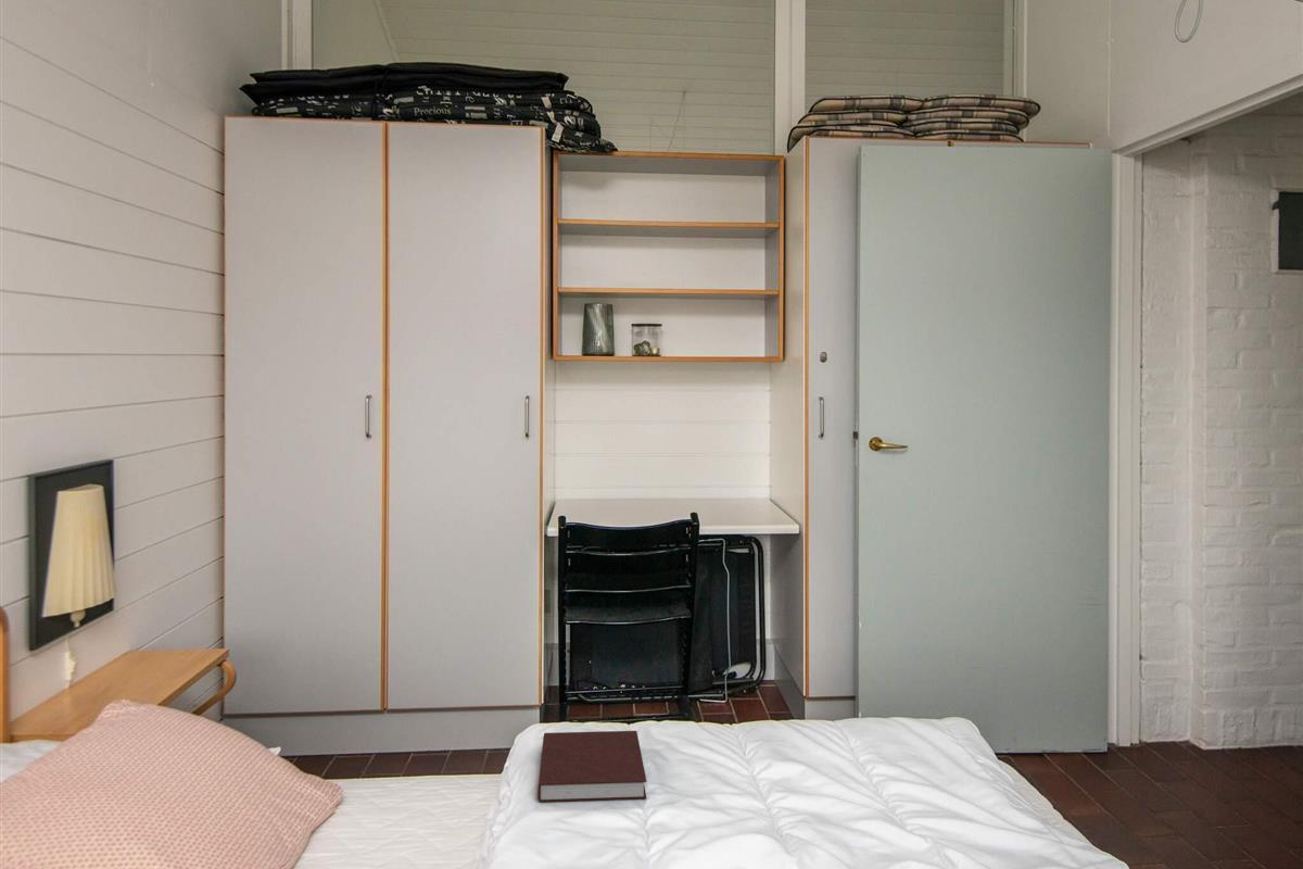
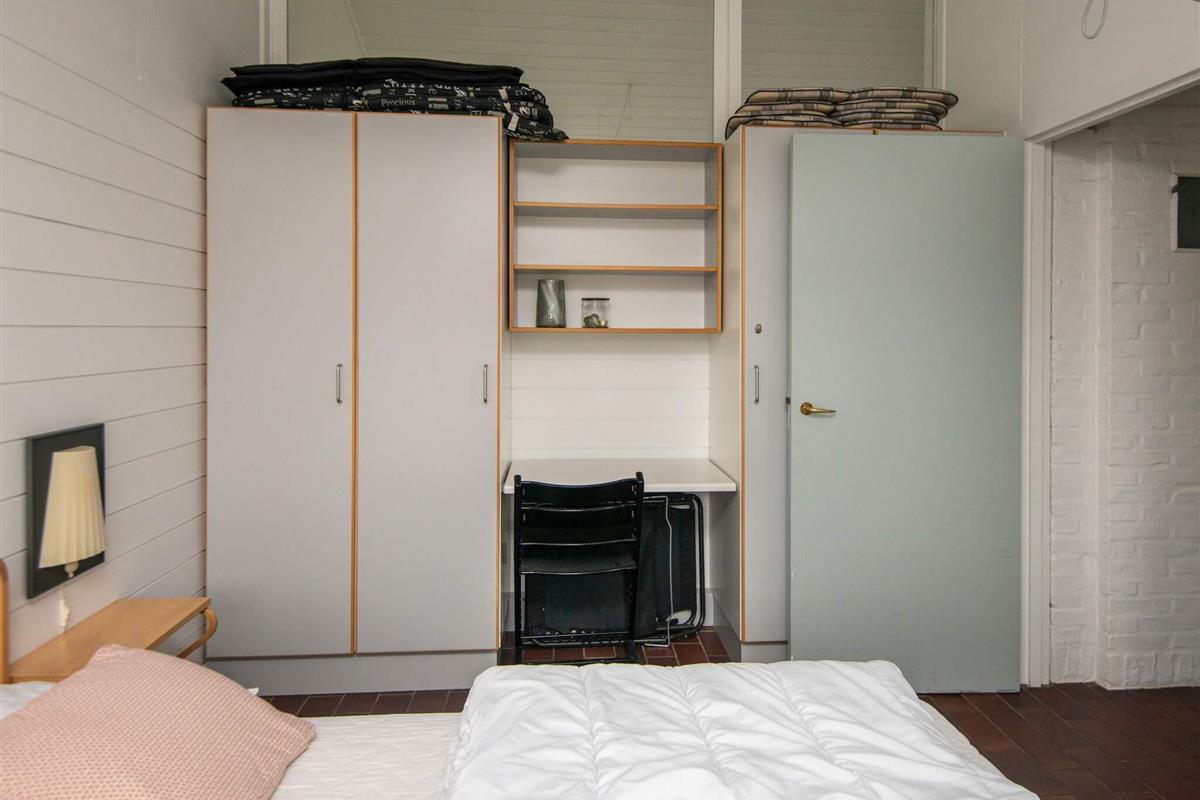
- notebook [536,730,648,803]
